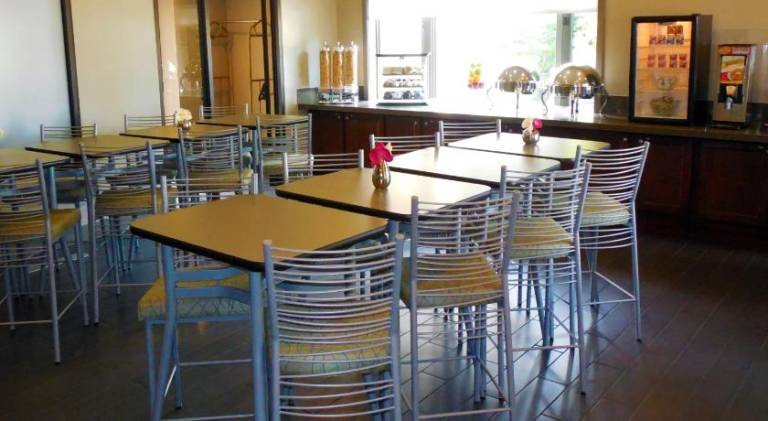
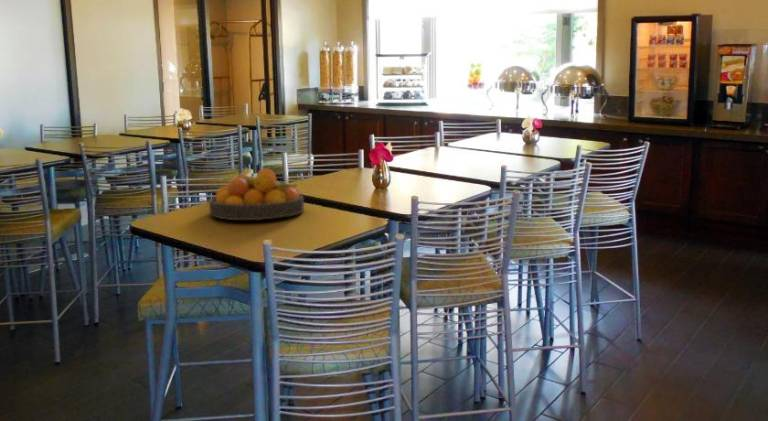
+ fruit bowl [208,168,305,221]
